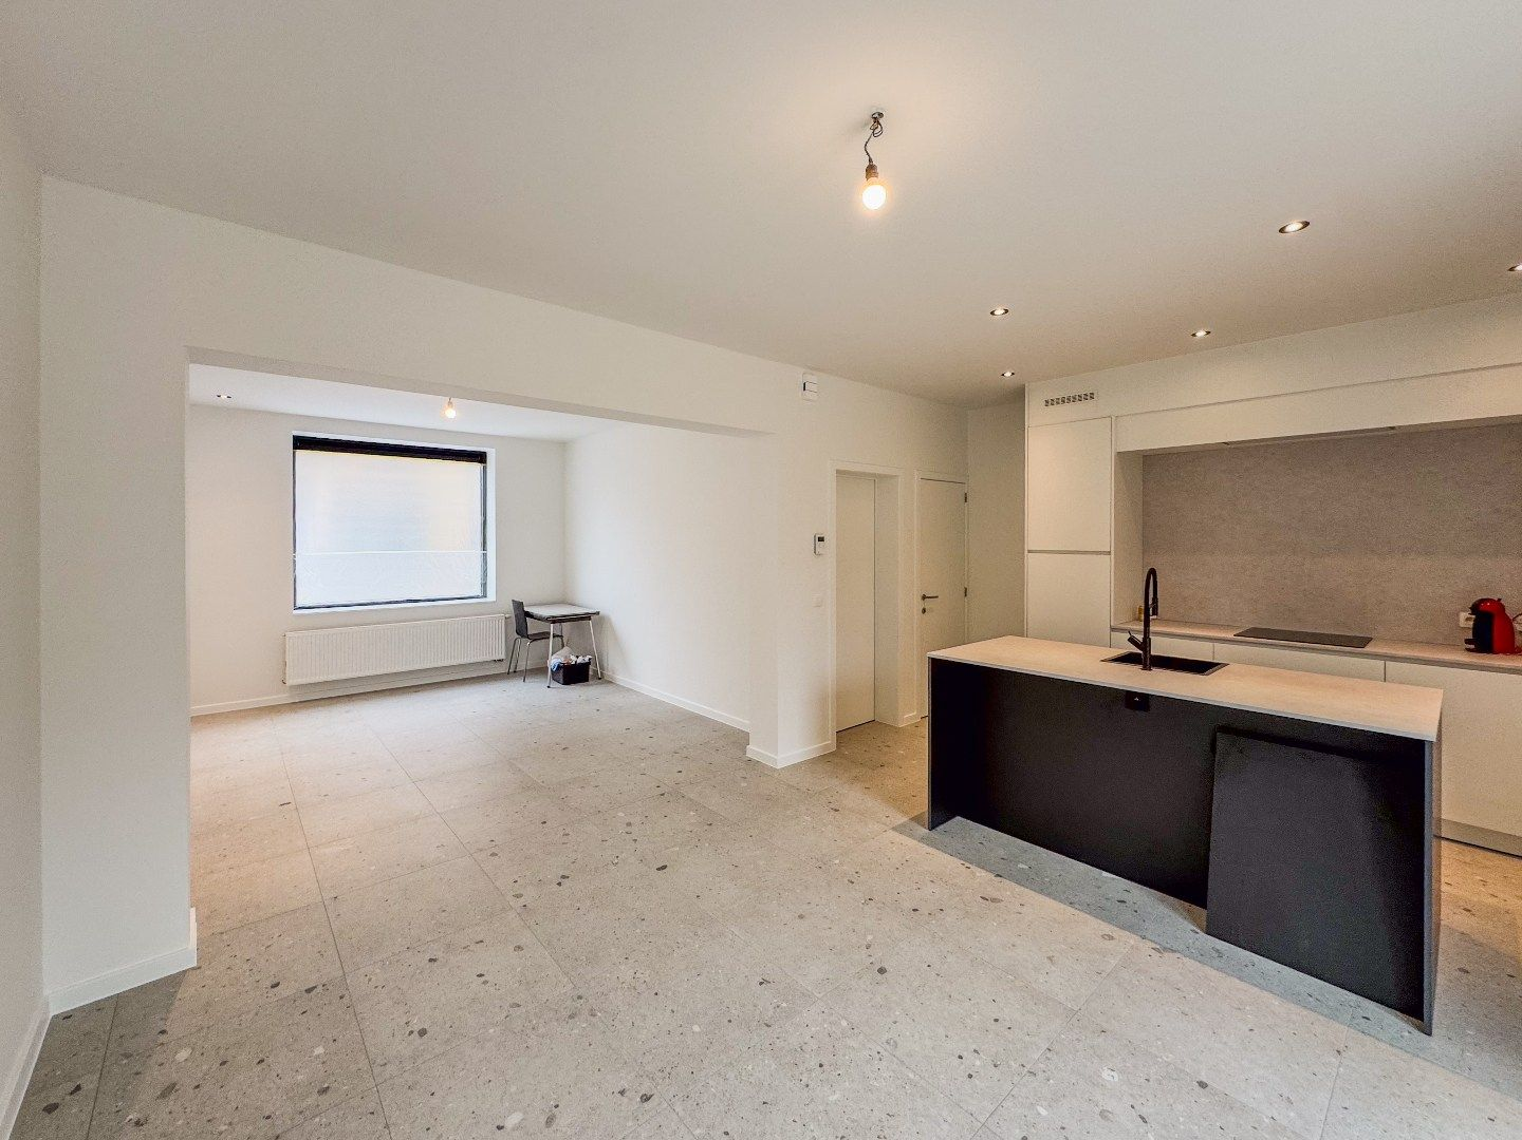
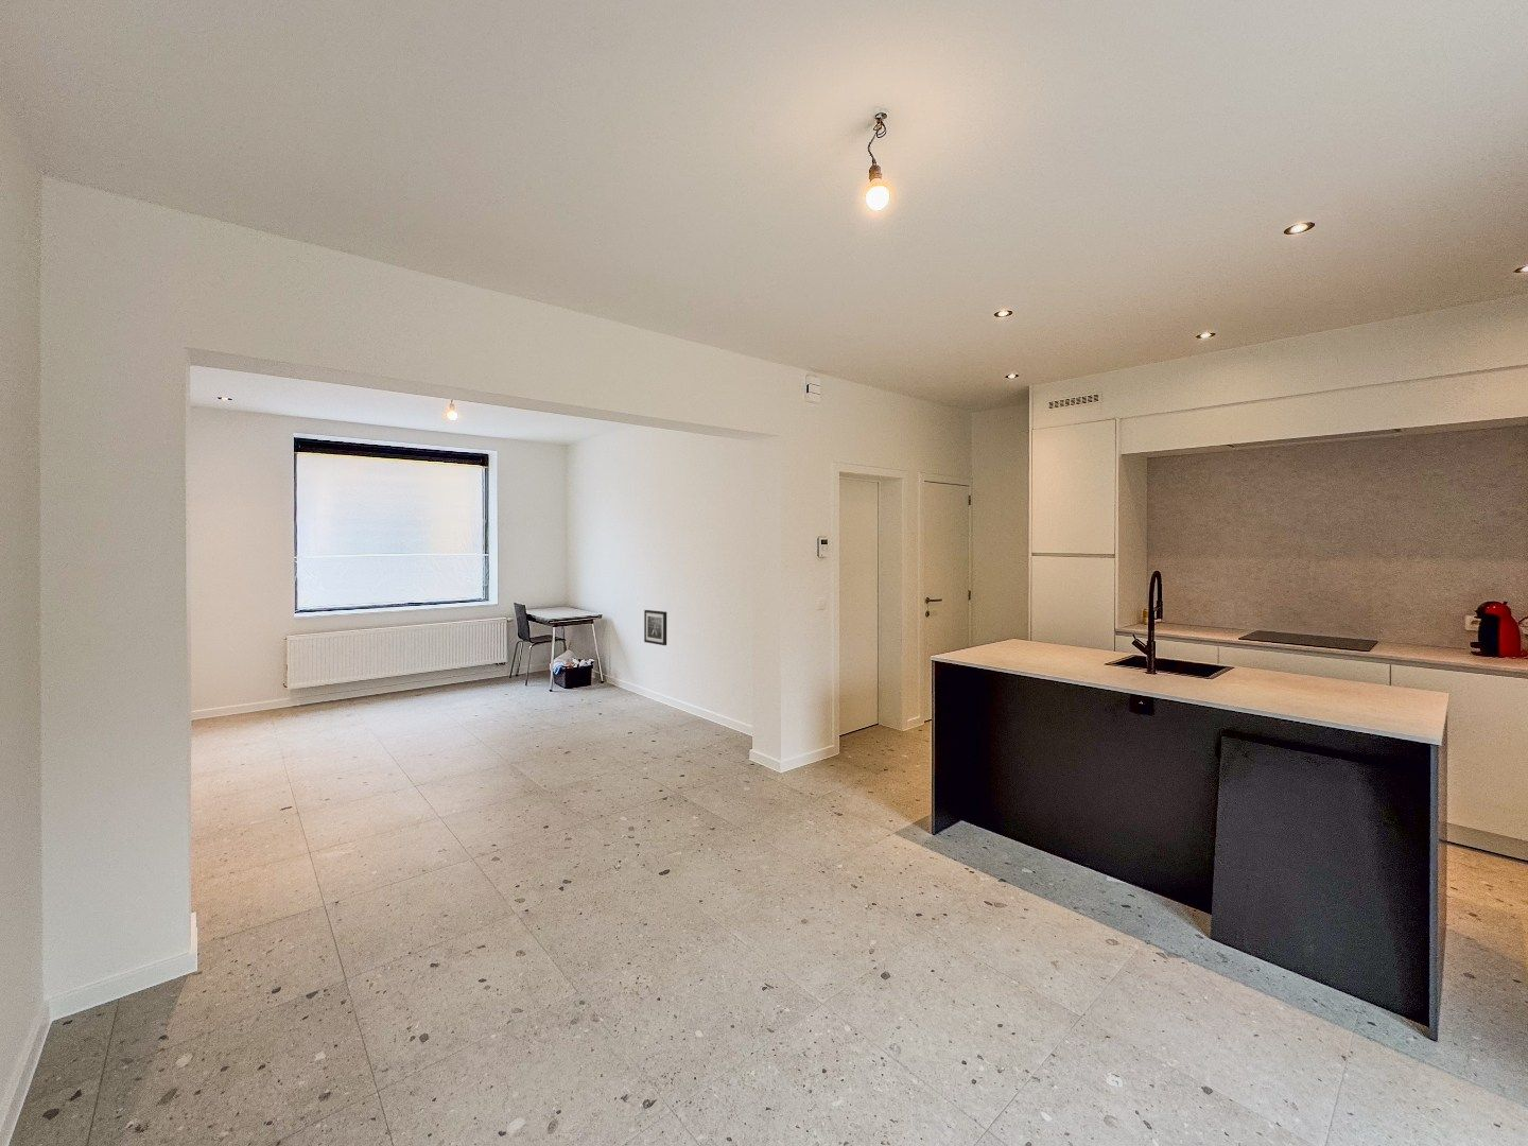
+ wall art [642,609,668,646]
